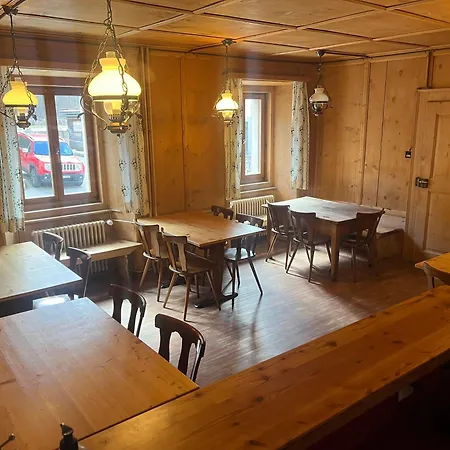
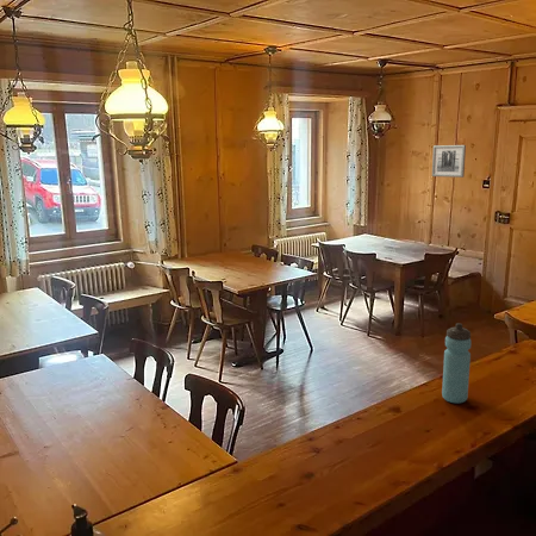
+ wall art [431,144,467,179]
+ water bottle [441,322,472,405]
